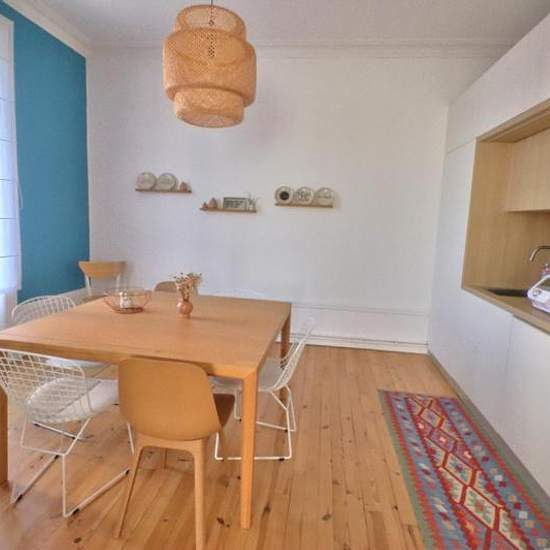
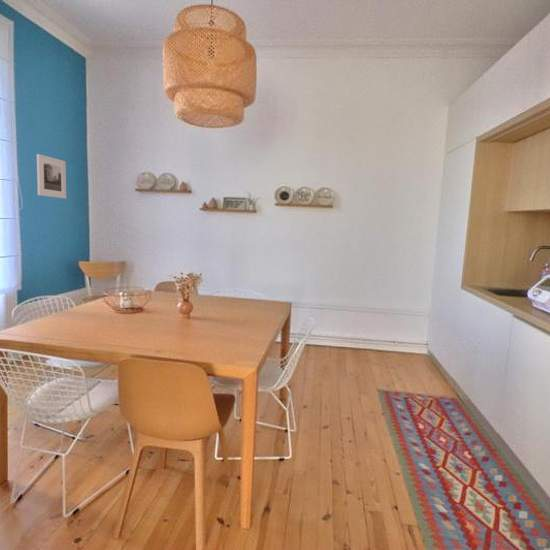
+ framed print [36,153,67,199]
